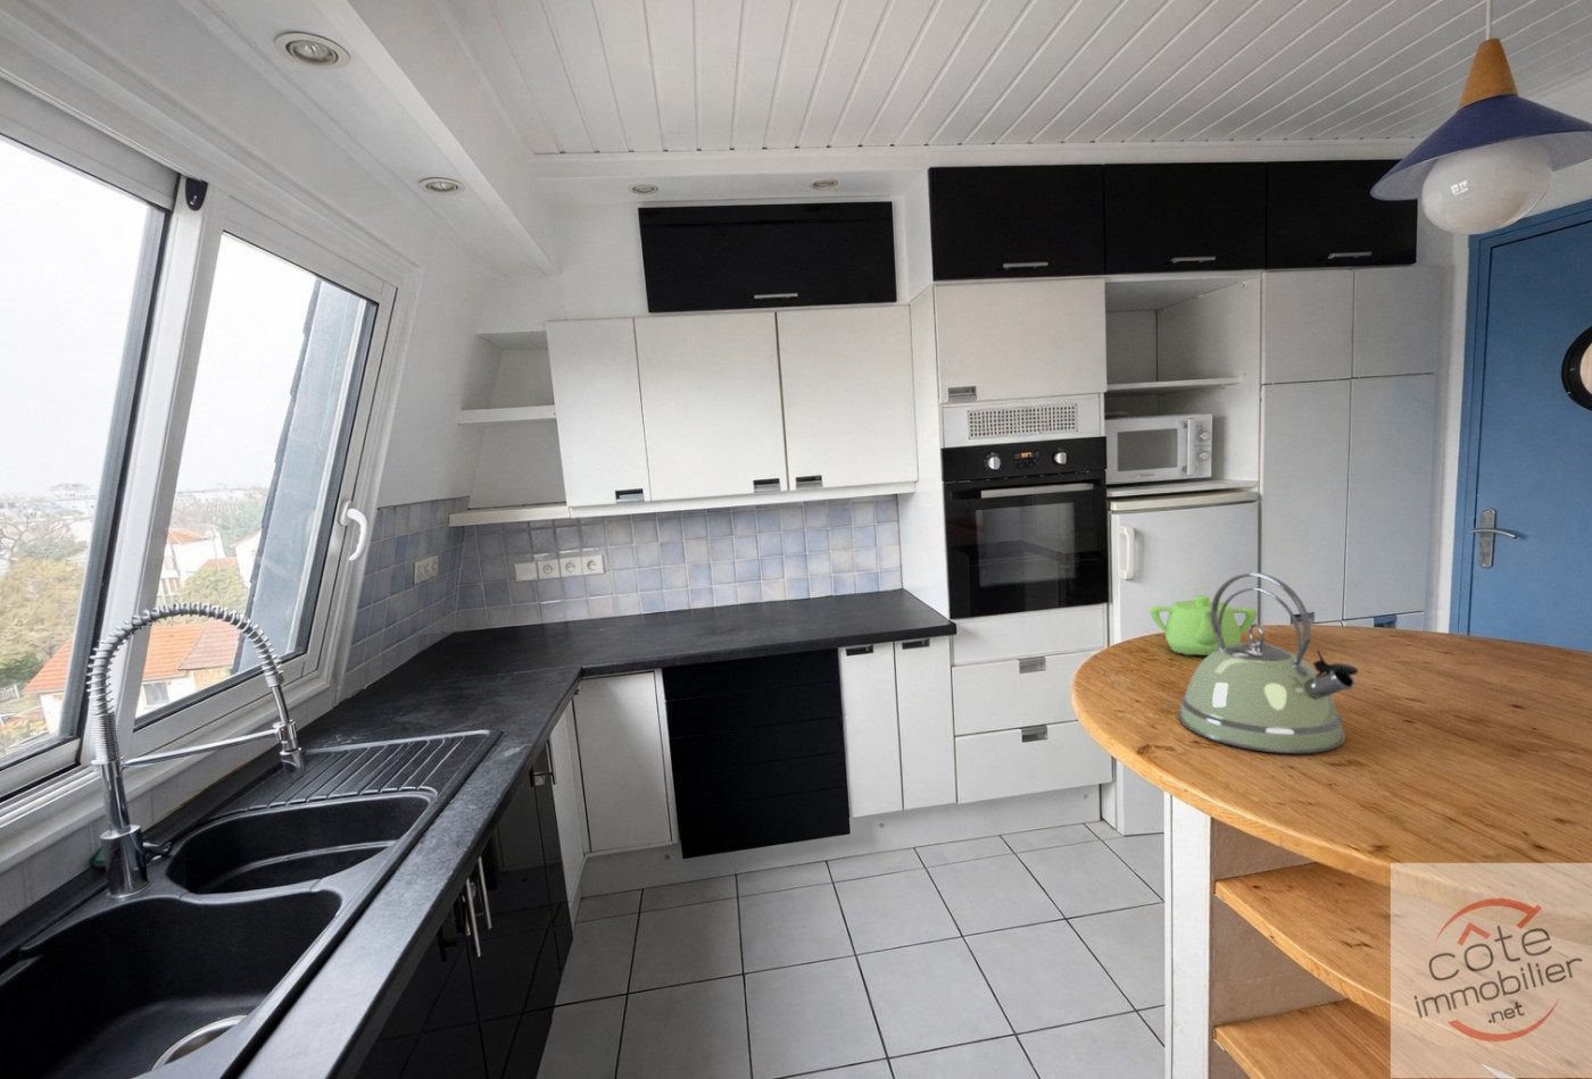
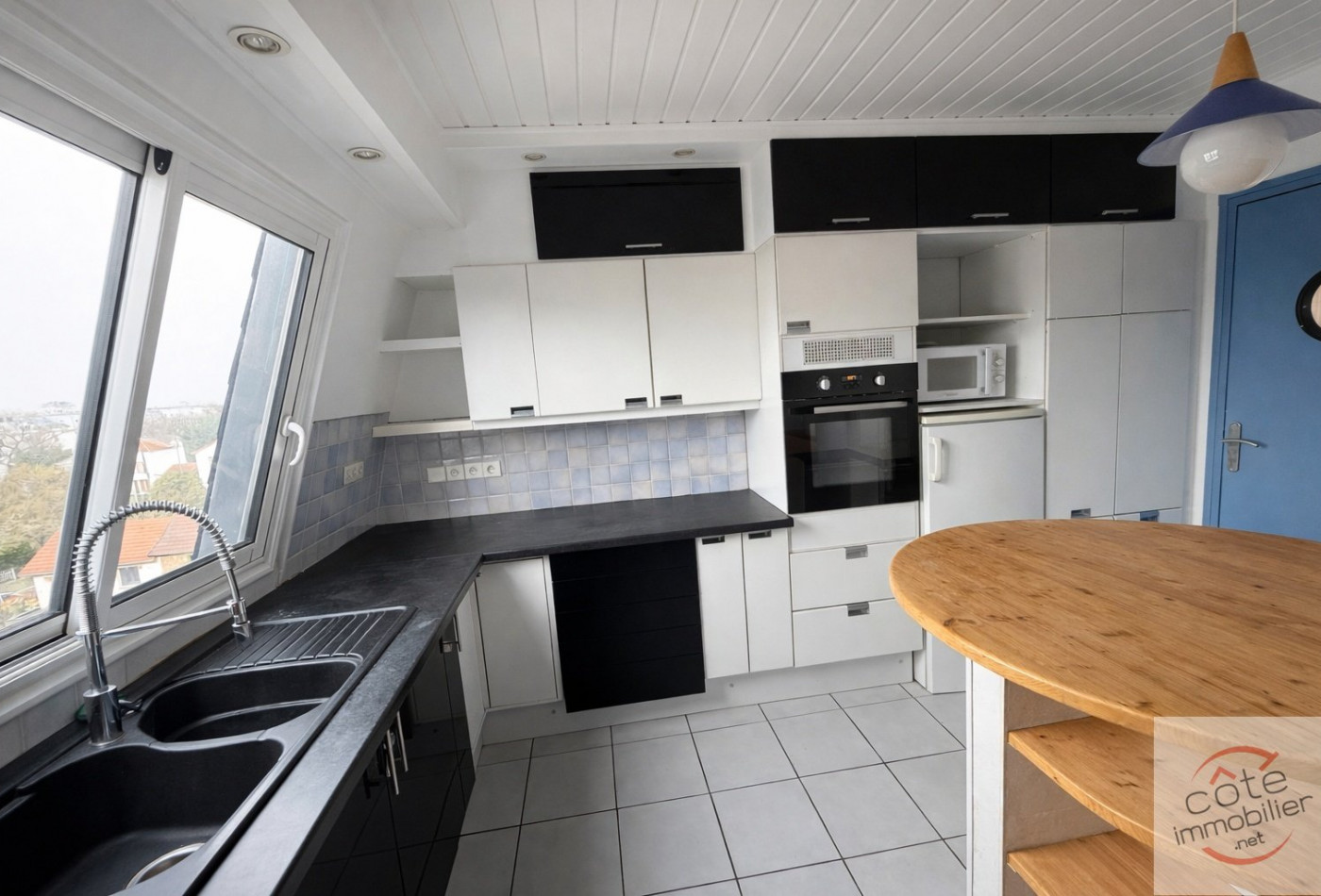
- teapot [1149,595,1258,656]
- kettle [1177,571,1359,754]
